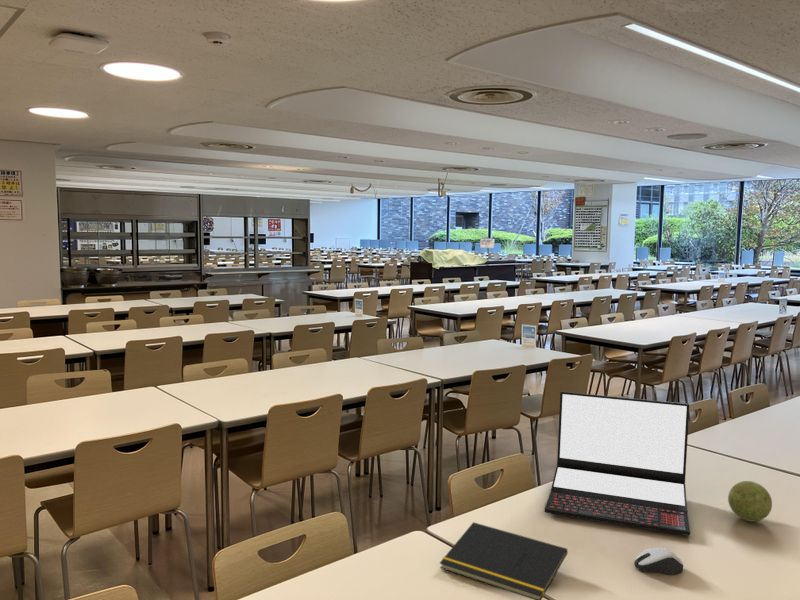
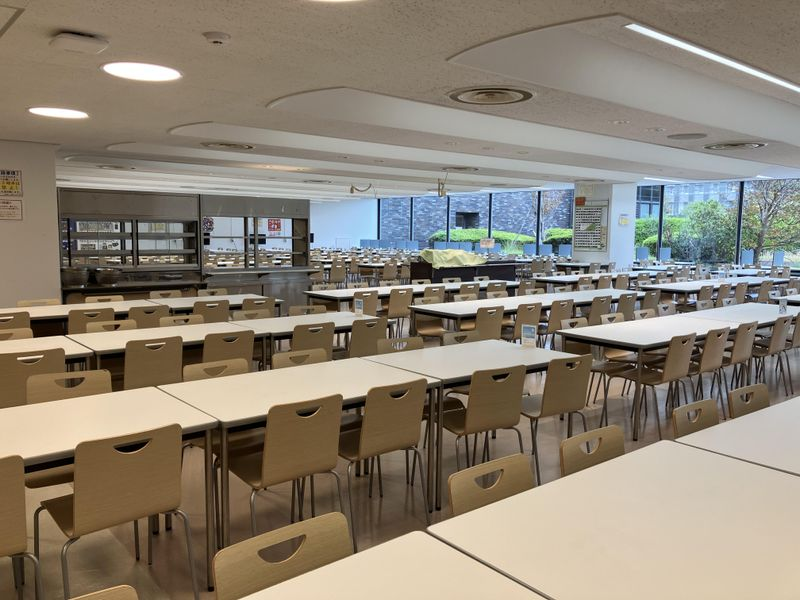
- notepad [439,521,569,600]
- laptop [544,391,691,536]
- computer mouse [633,546,684,576]
- decorative ball [727,480,773,522]
